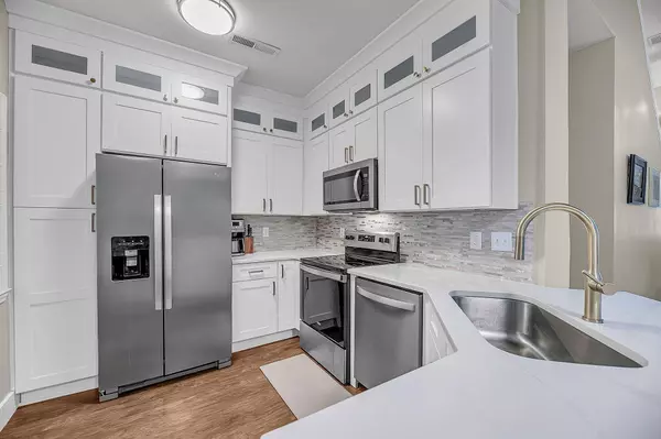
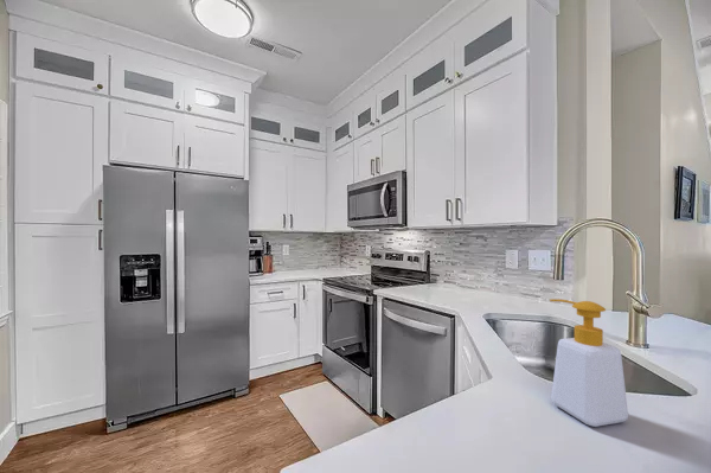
+ soap bottle [549,298,629,428]
